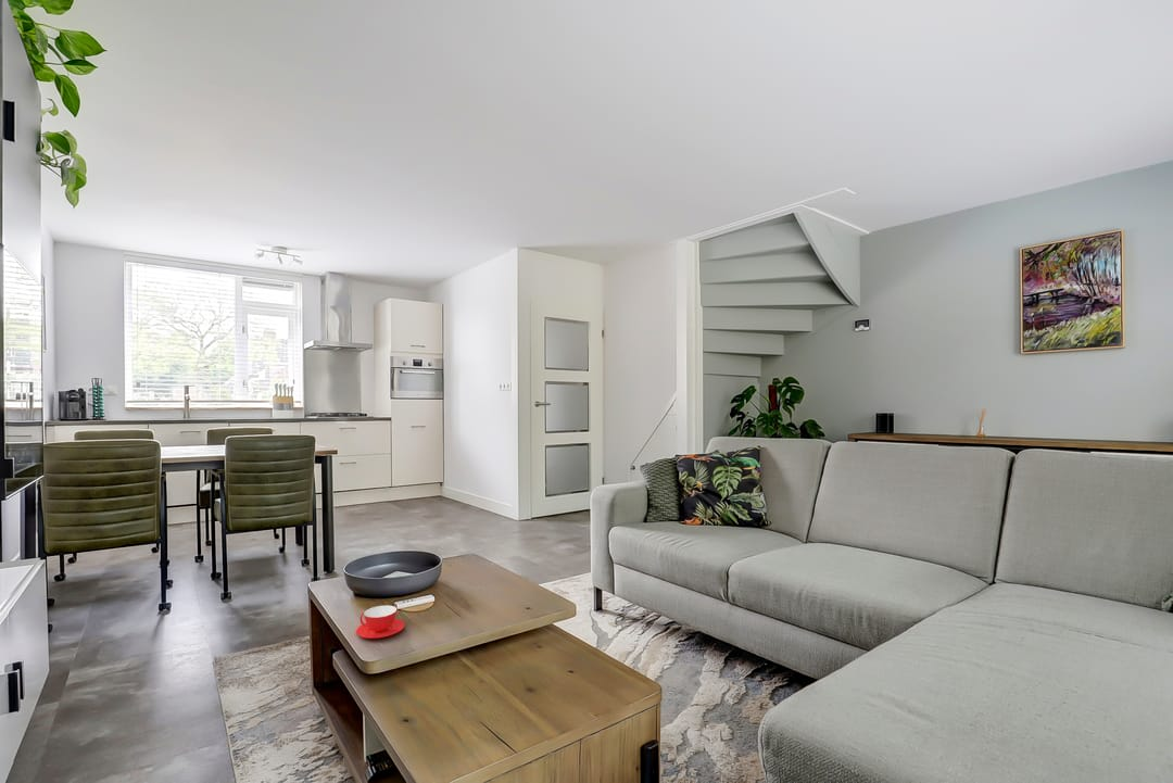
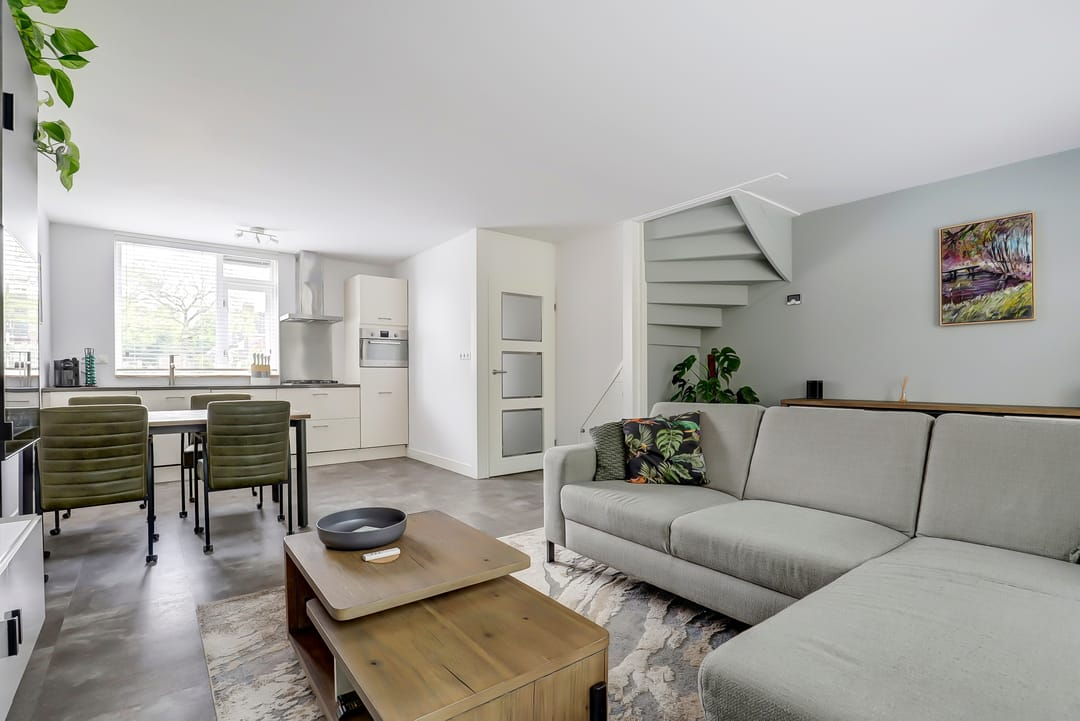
- teacup [355,604,406,640]
